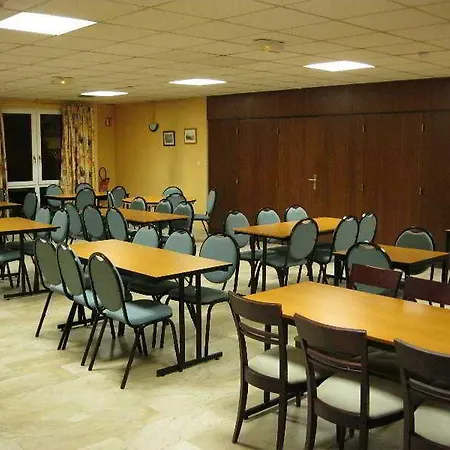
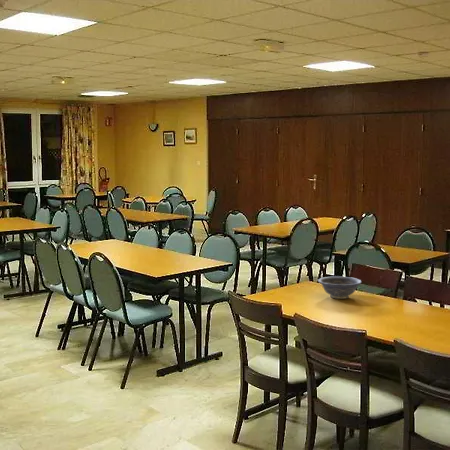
+ decorative bowl [317,275,363,300]
